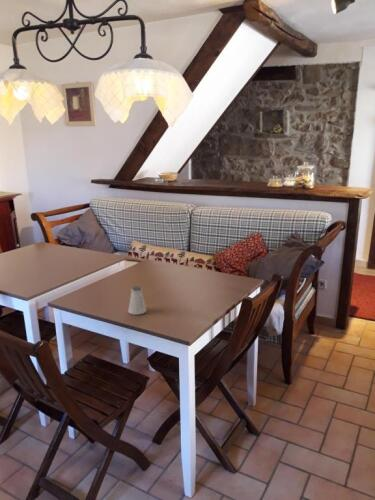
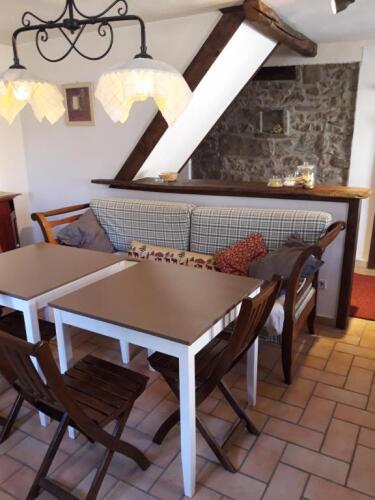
- saltshaker [127,285,147,316]
